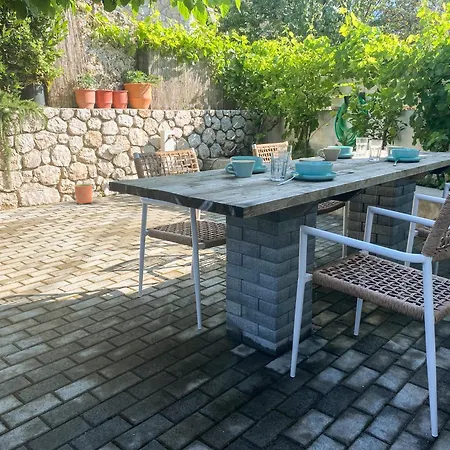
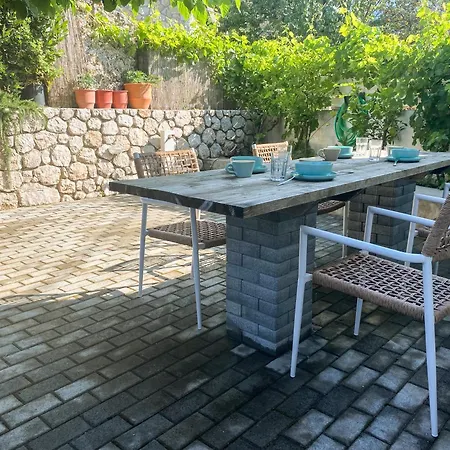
- planter [73,183,94,205]
